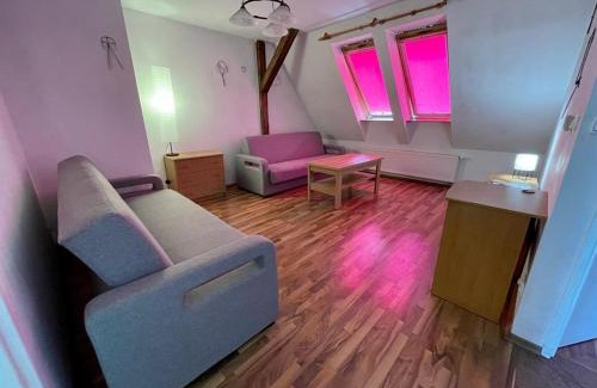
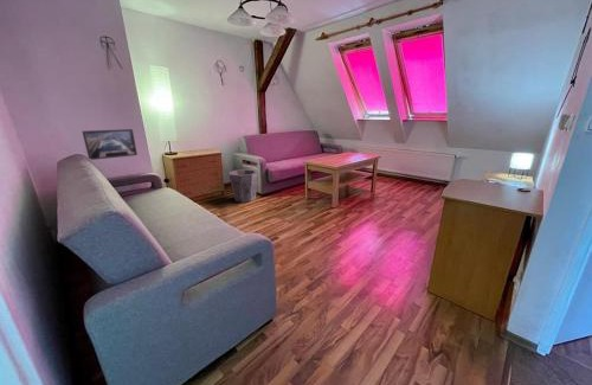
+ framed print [82,128,139,161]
+ waste bin [227,168,259,204]
